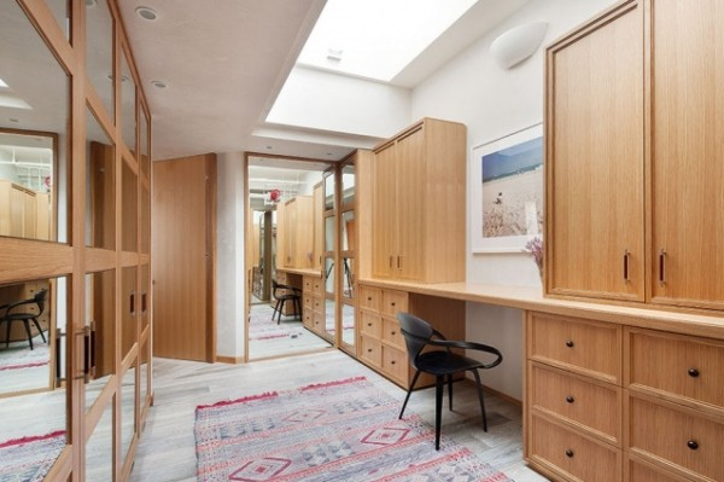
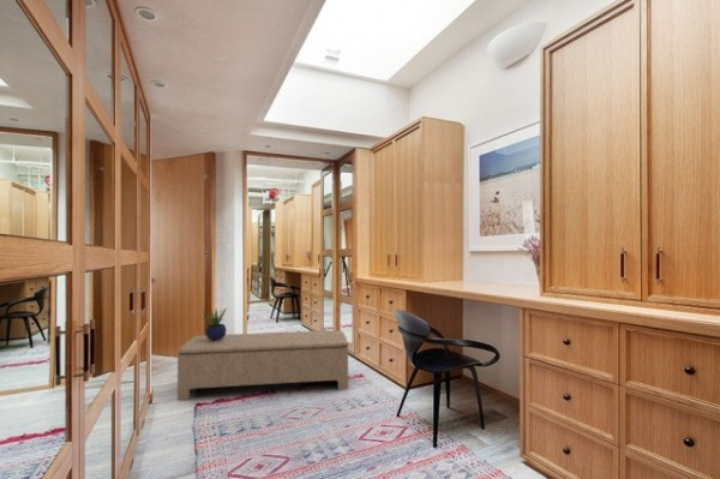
+ bench [176,329,349,401]
+ potted plant [200,306,228,341]
